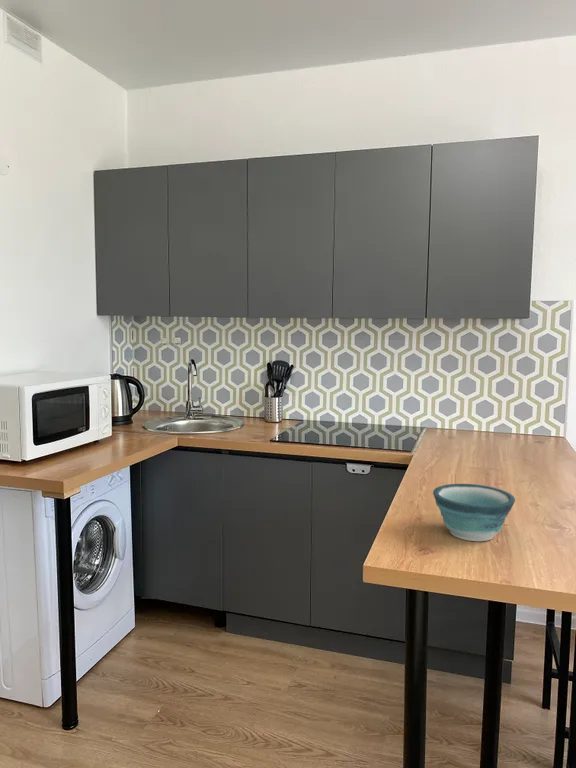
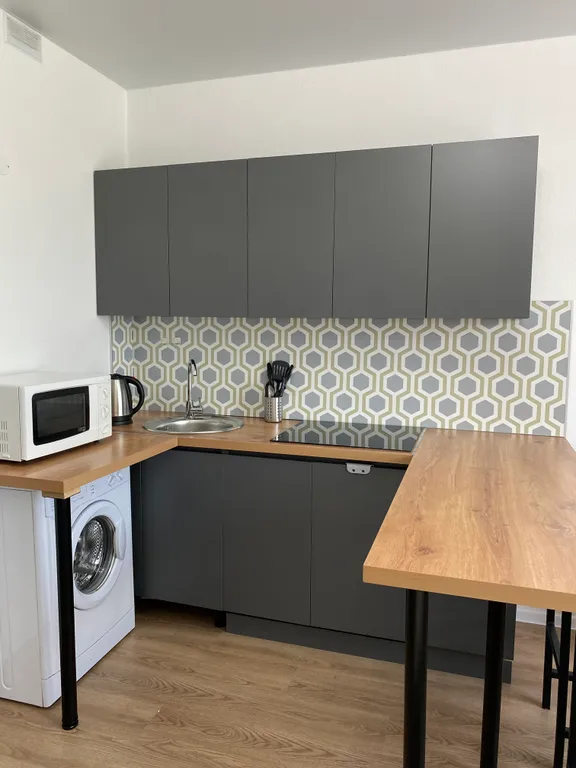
- bowl [432,483,516,542]
